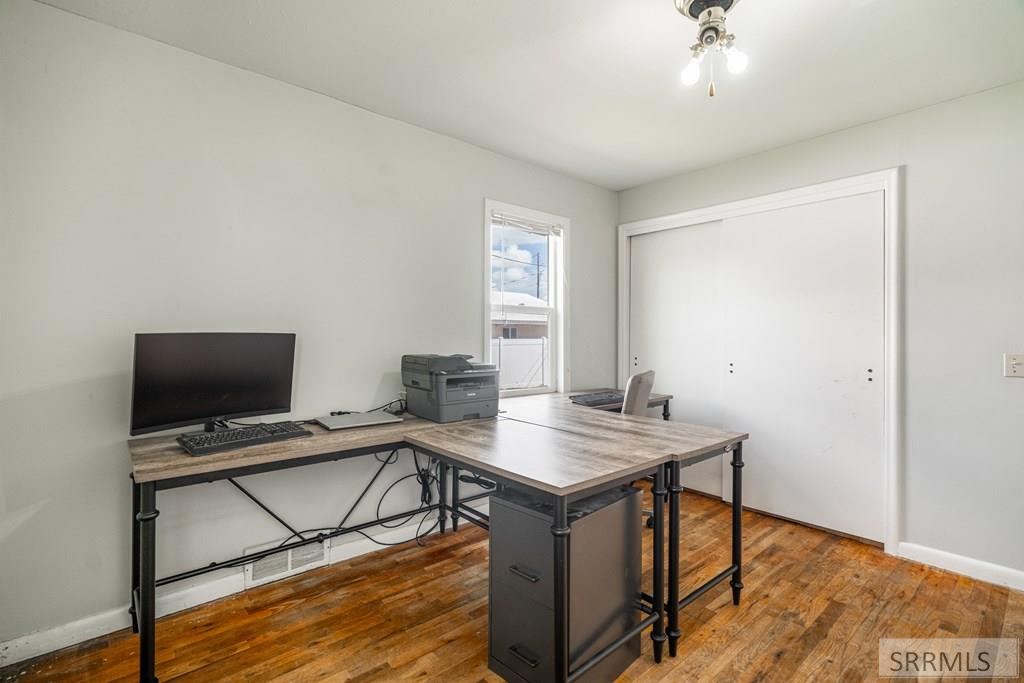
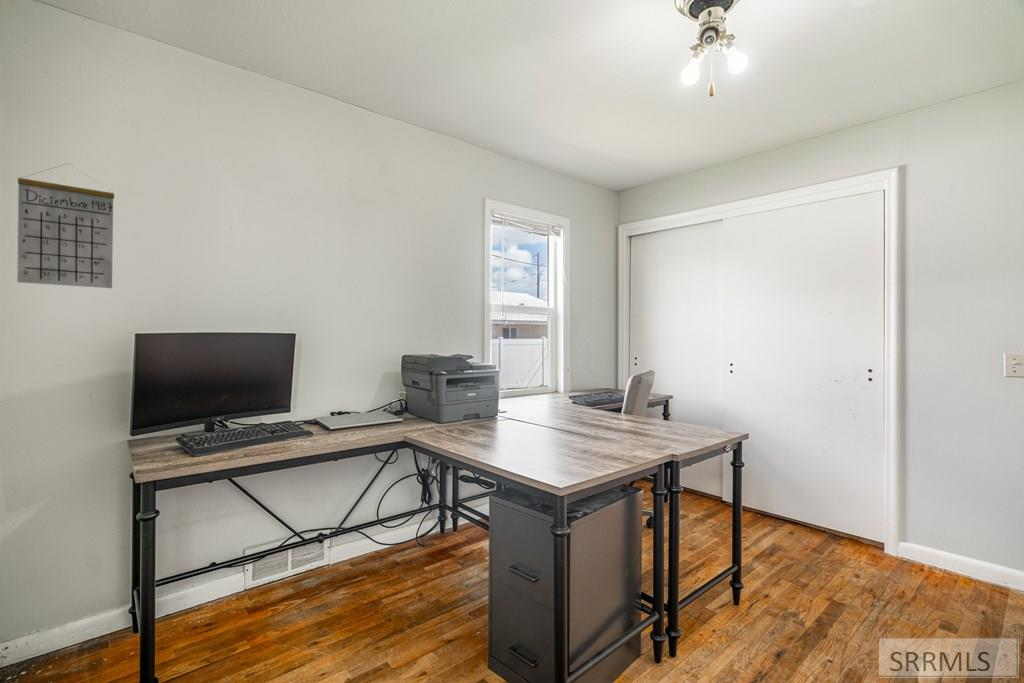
+ calendar [16,162,115,289]
